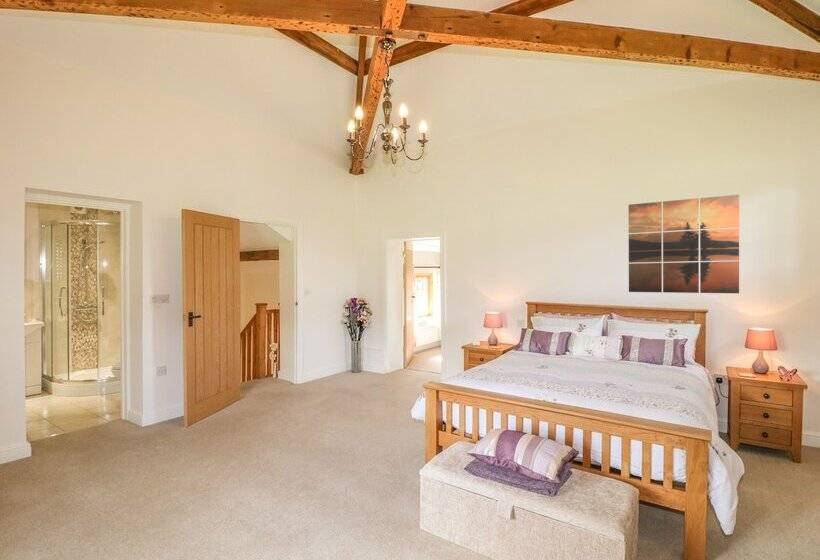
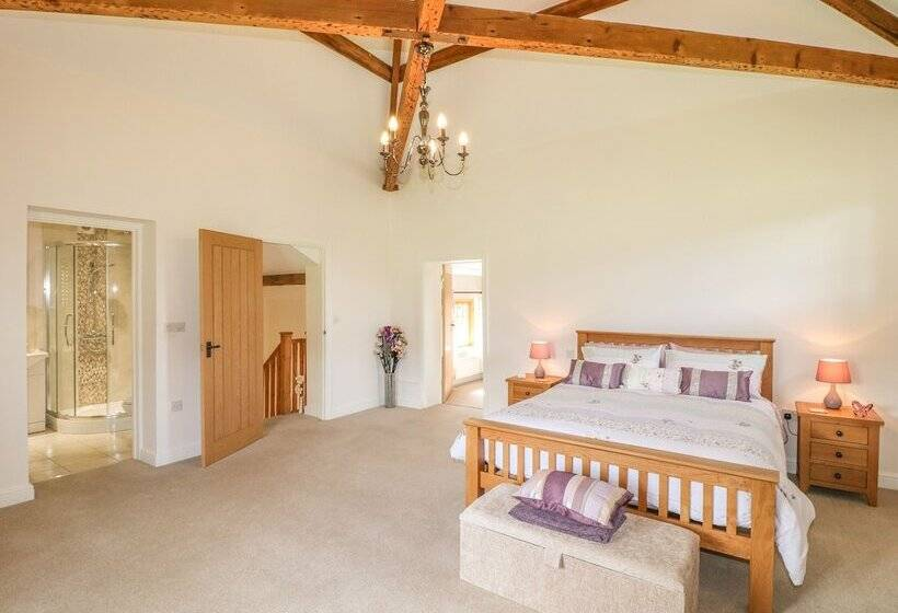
- wall art [628,194,740,294]
